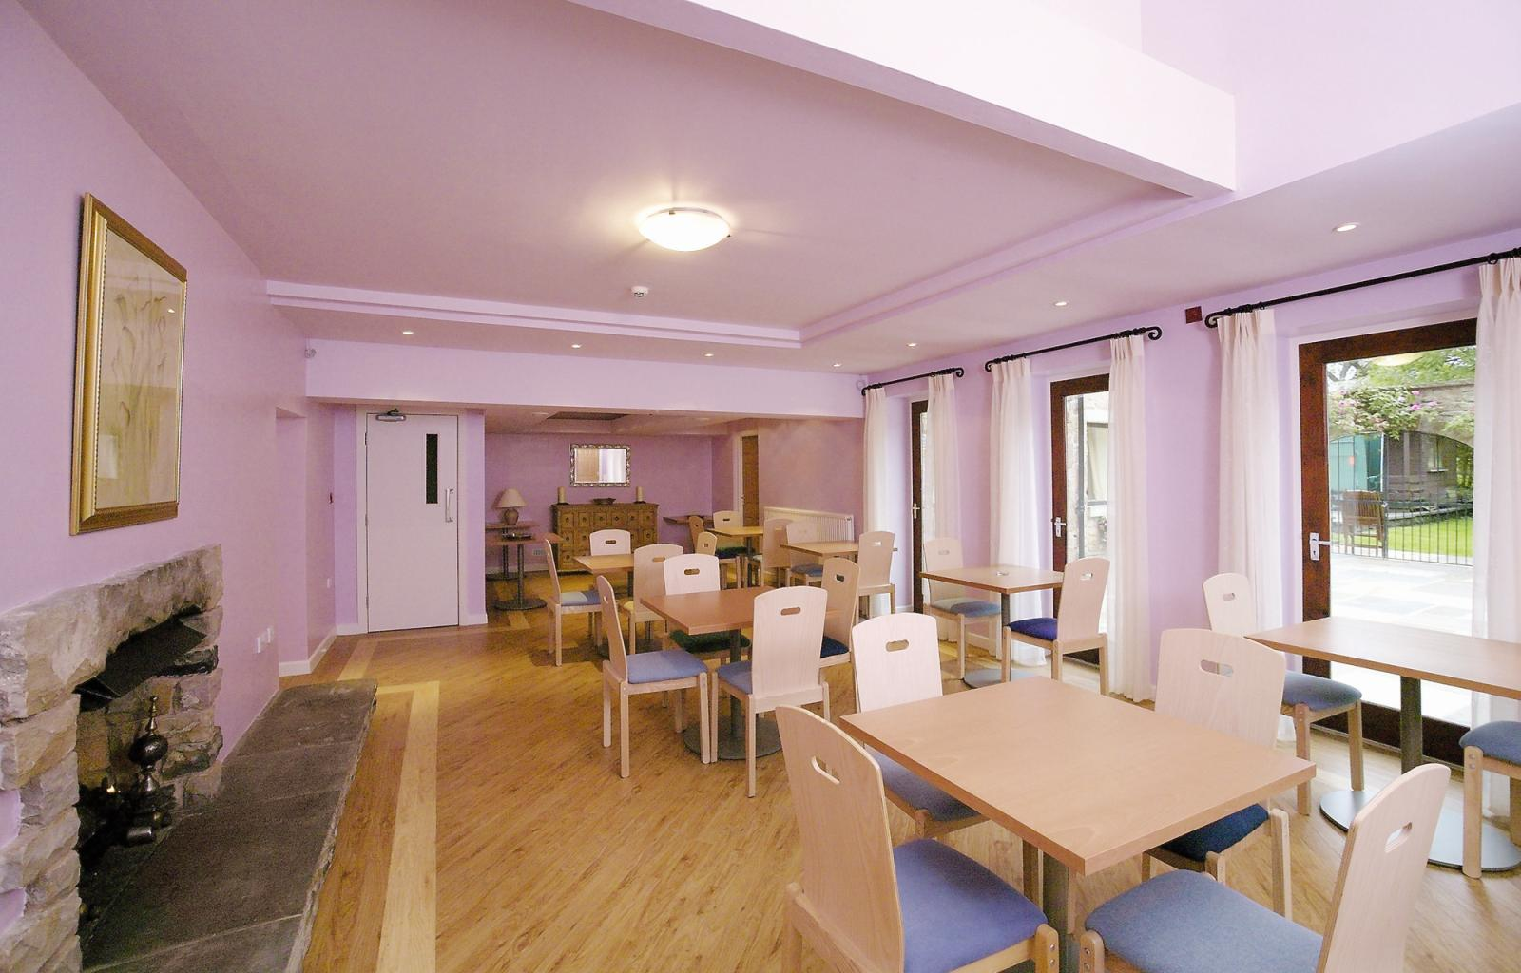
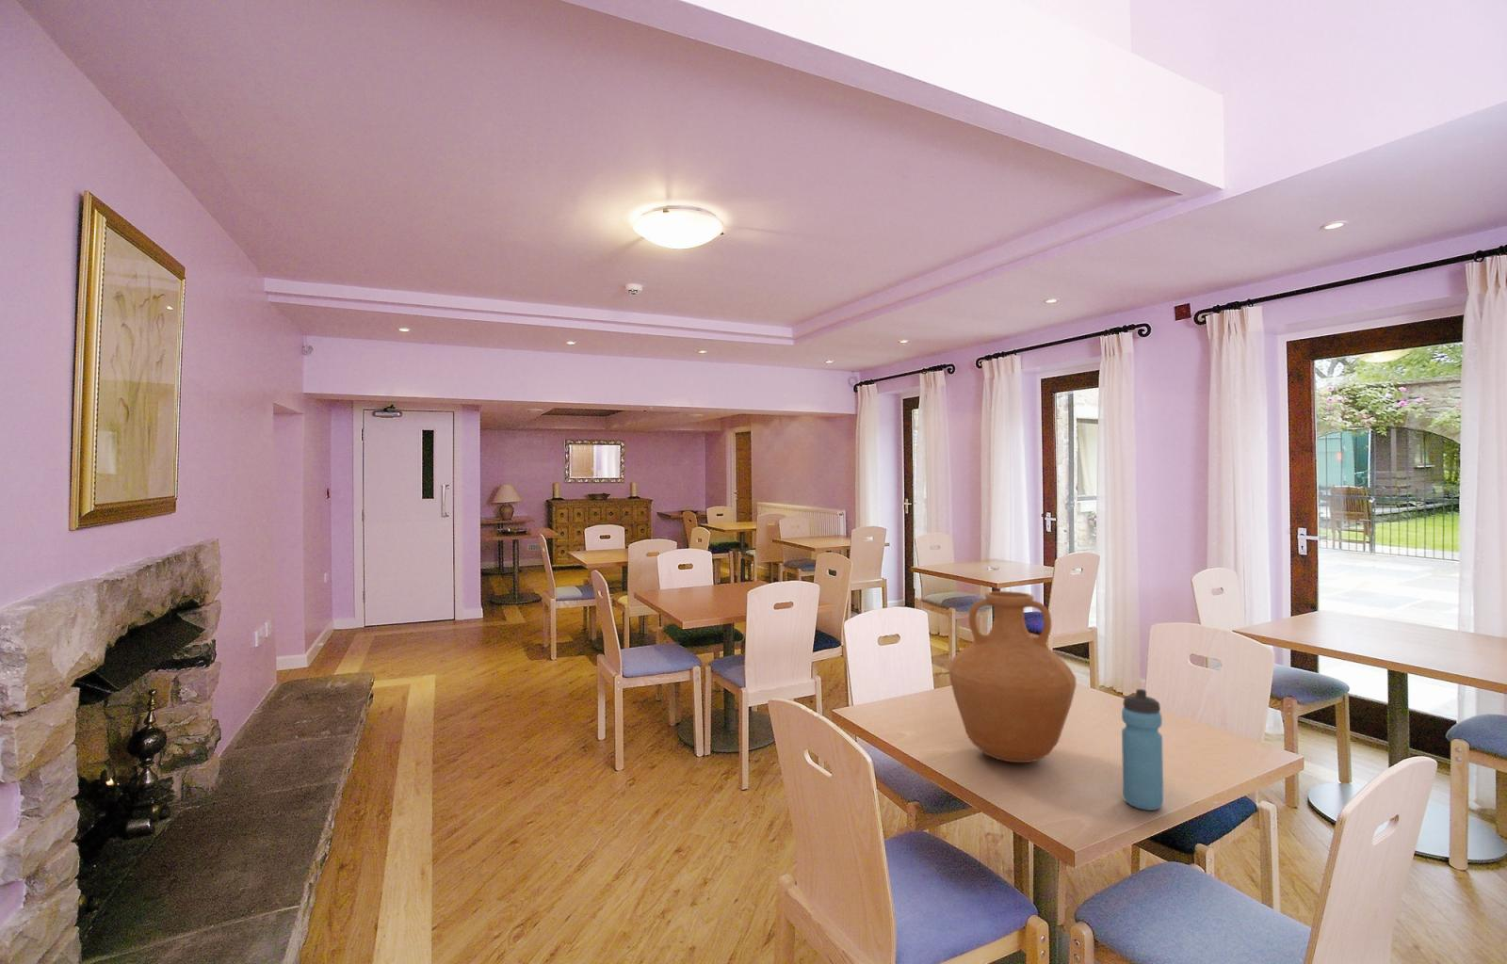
+ vase [949,591,1076,763]
+ water bottle [1120,688,1164,811]
